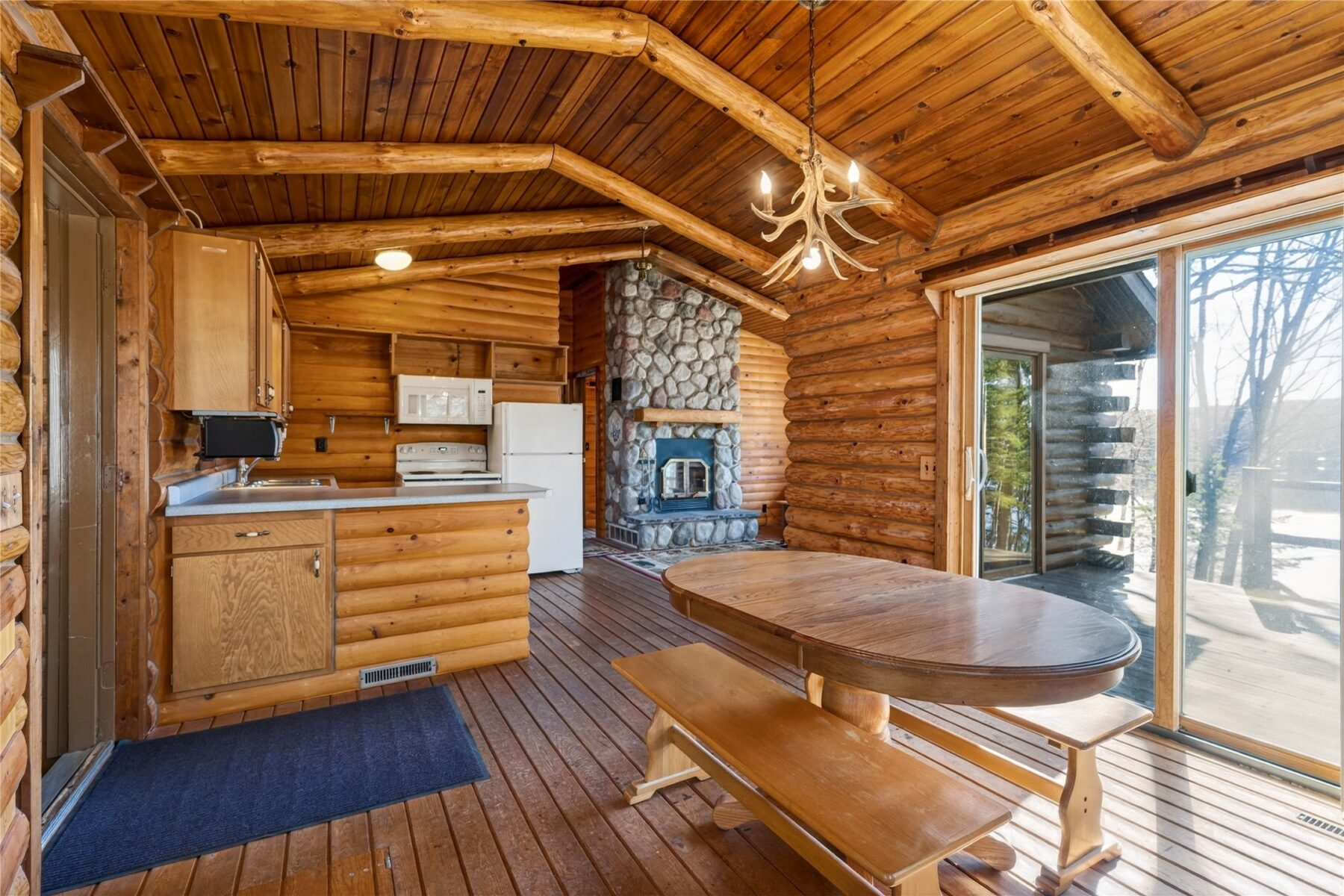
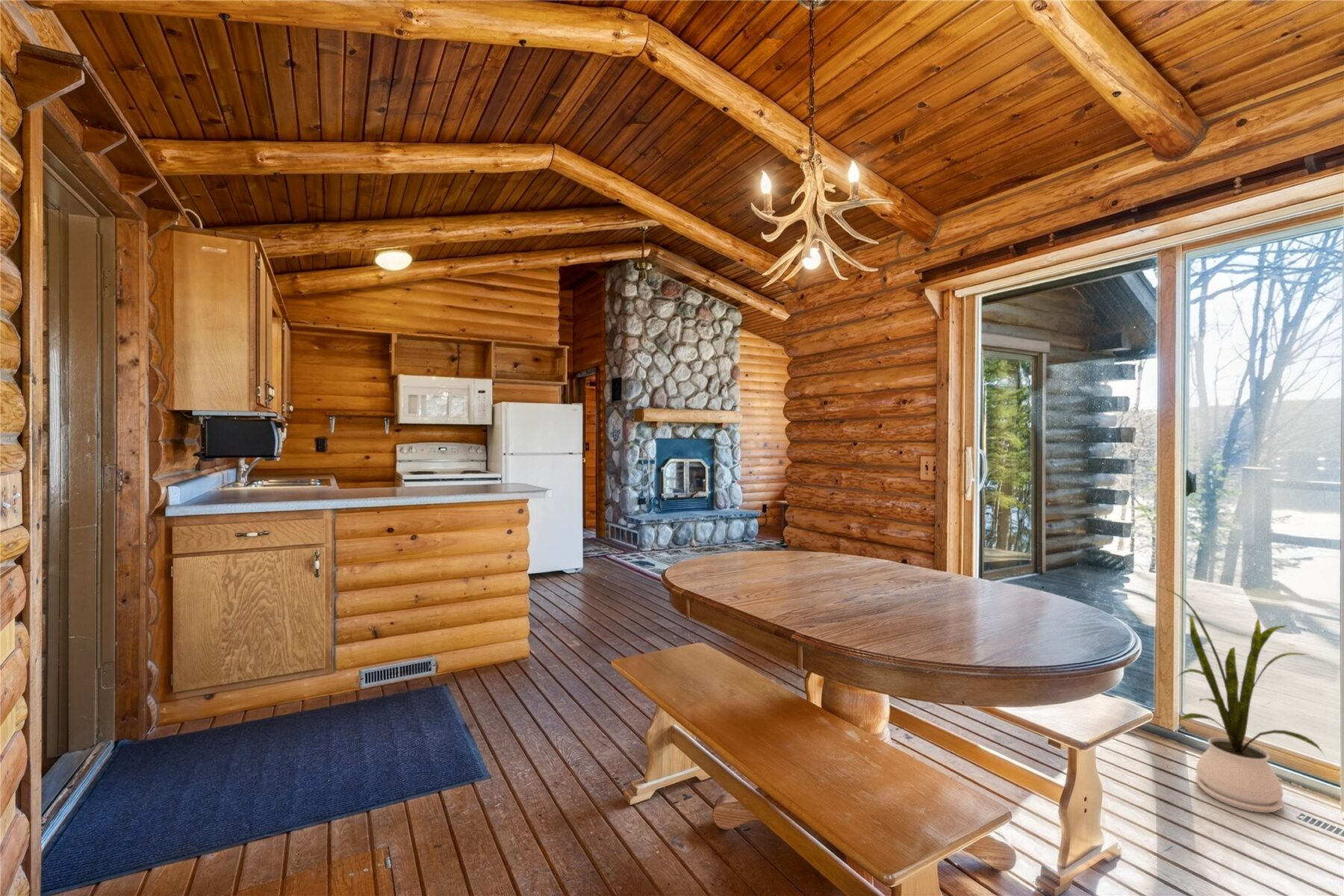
+ house plant [1156,585,1326,814]
